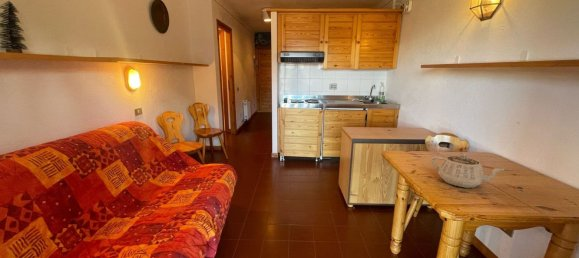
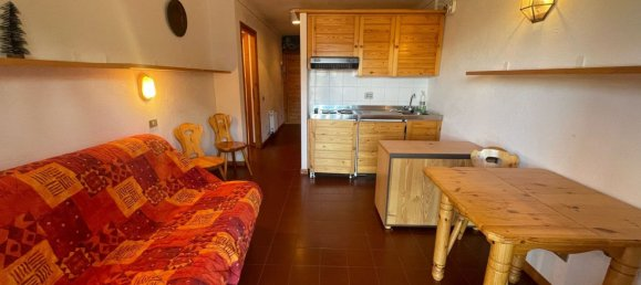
- teapot [430,153,506,189]
